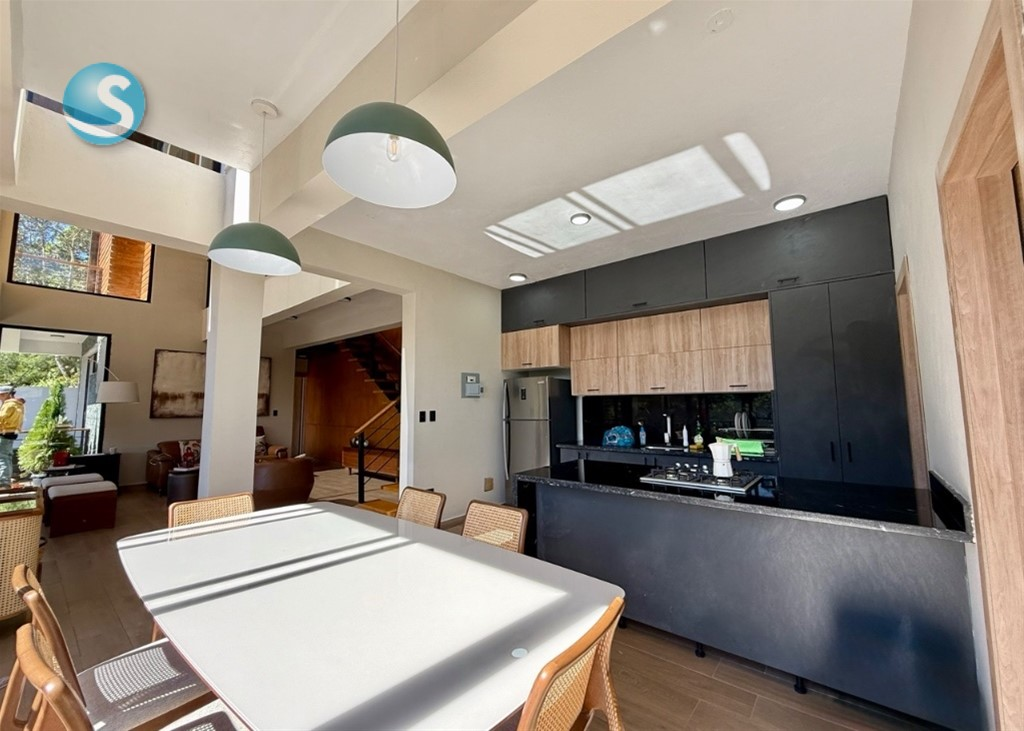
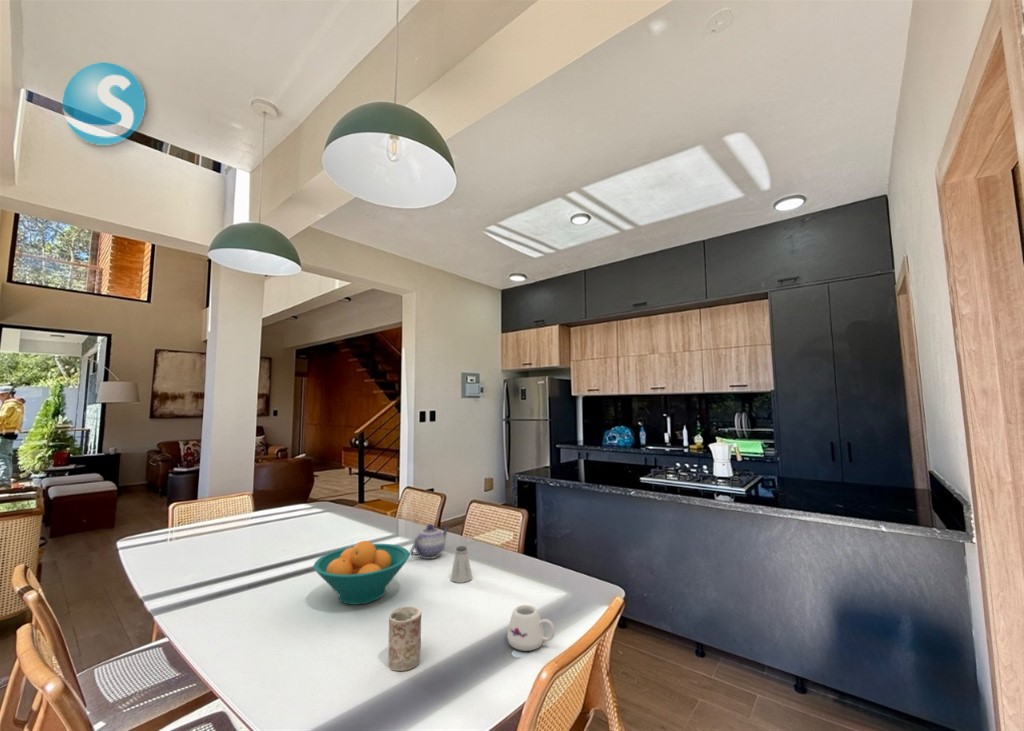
+ fruit bowl [312,540,411,606]
+ saltshaker [450,545,473,584]
+ mug [387,605,422,672]
+ mug [506,604,556,652]
+ teapot [409,523,450,560]
